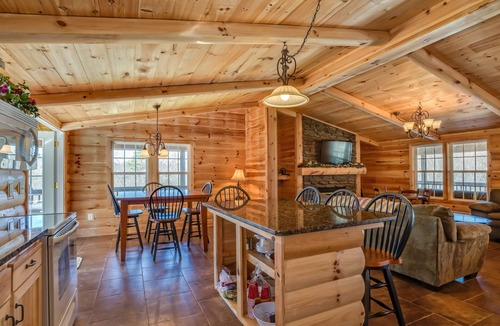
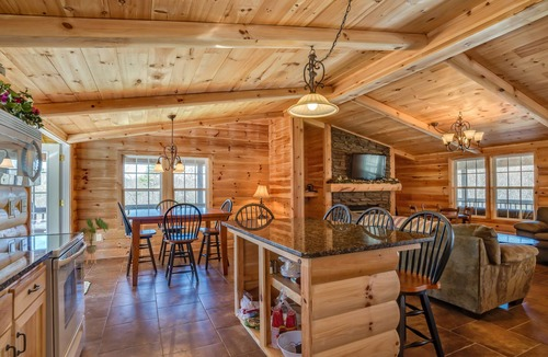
+ house plant [79,217,110,266]
